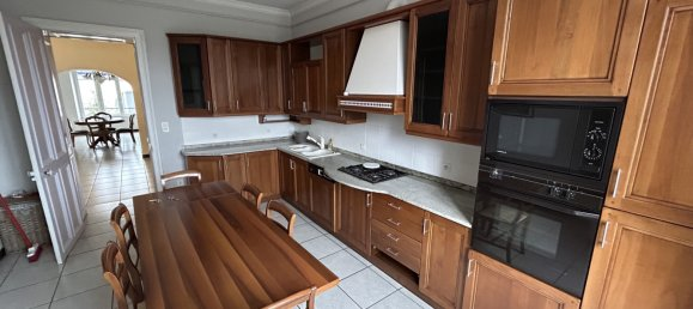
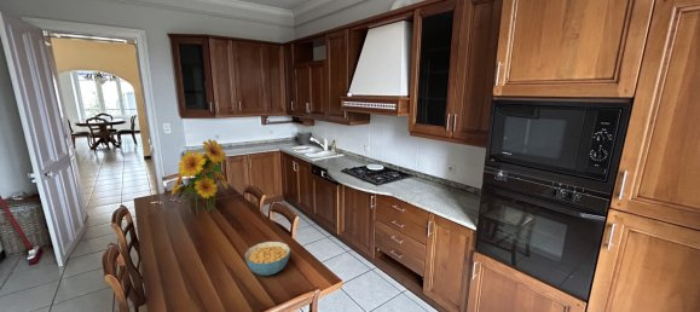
+ flower bouquet [170,138,228,215]
+ cereal bowl [244,241,291,277]
